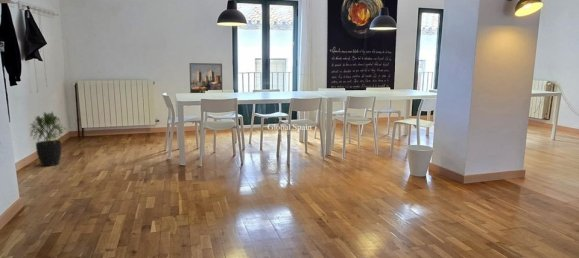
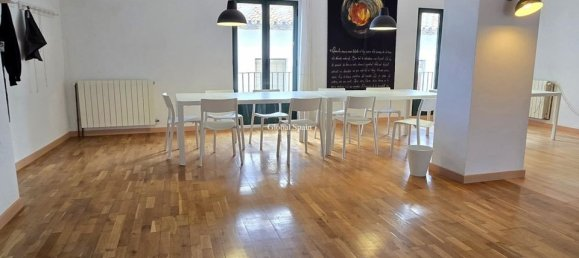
- potted plant [27,111,65,167]
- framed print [189,62,223,94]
